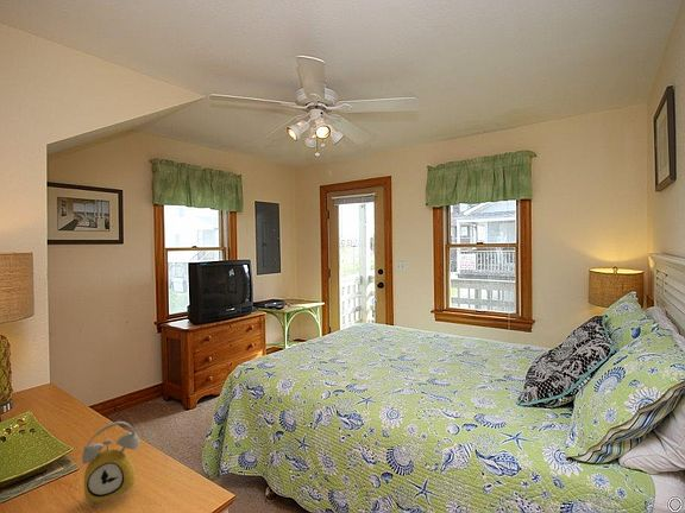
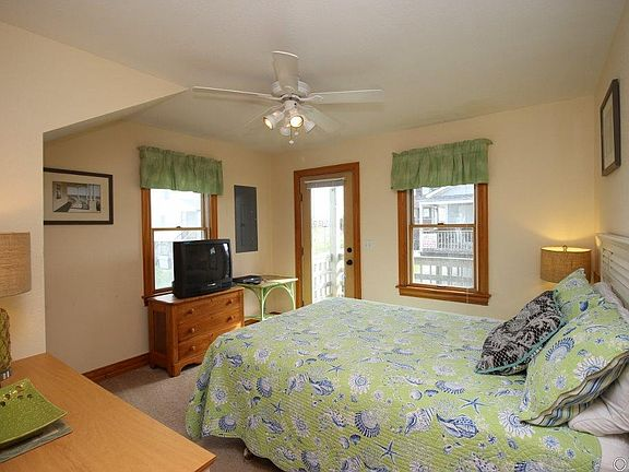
- alarm clock [81,420,140,507]
